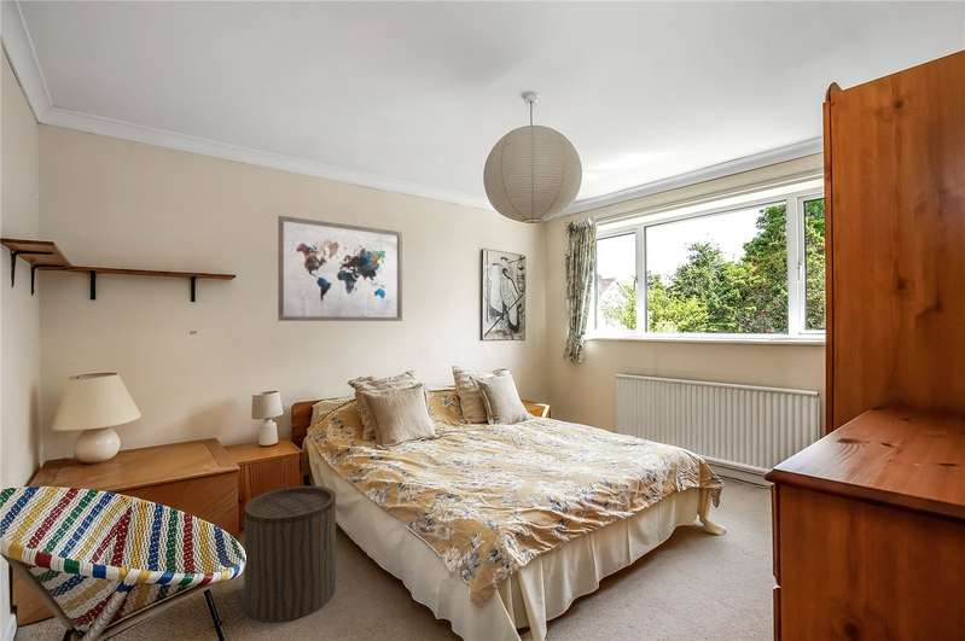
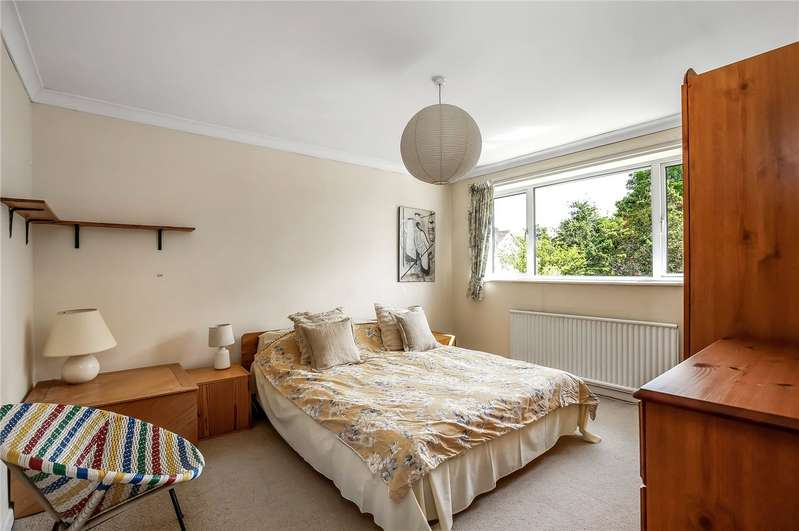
- stool [243,484,337,623]
- wall art [277,215,403,322]
